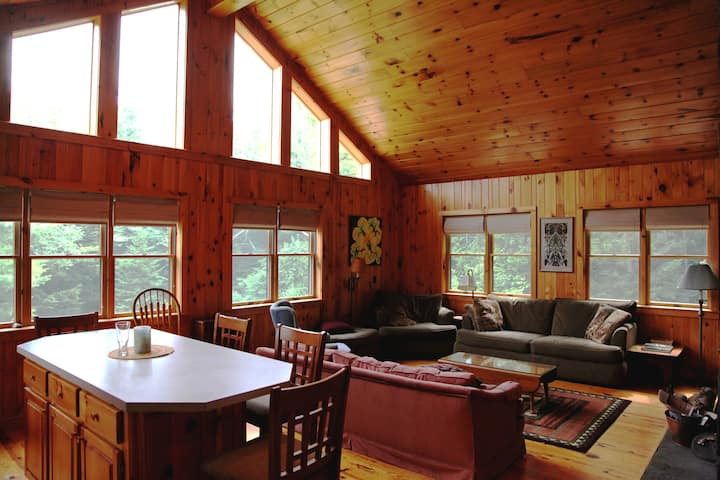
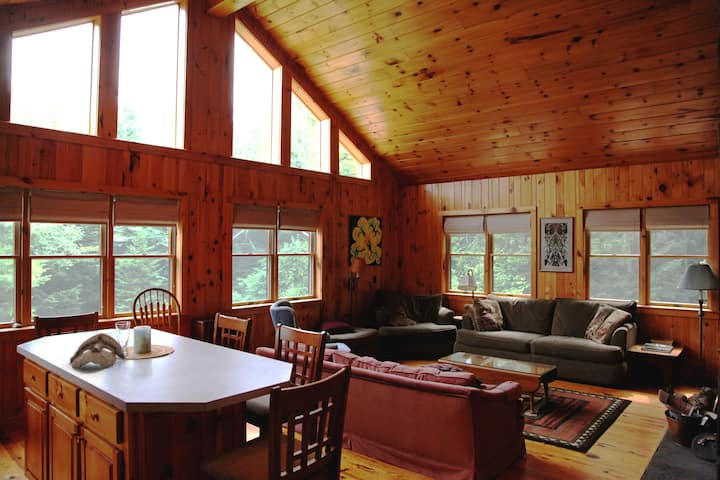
+ animal skull [69,332,126,369]
